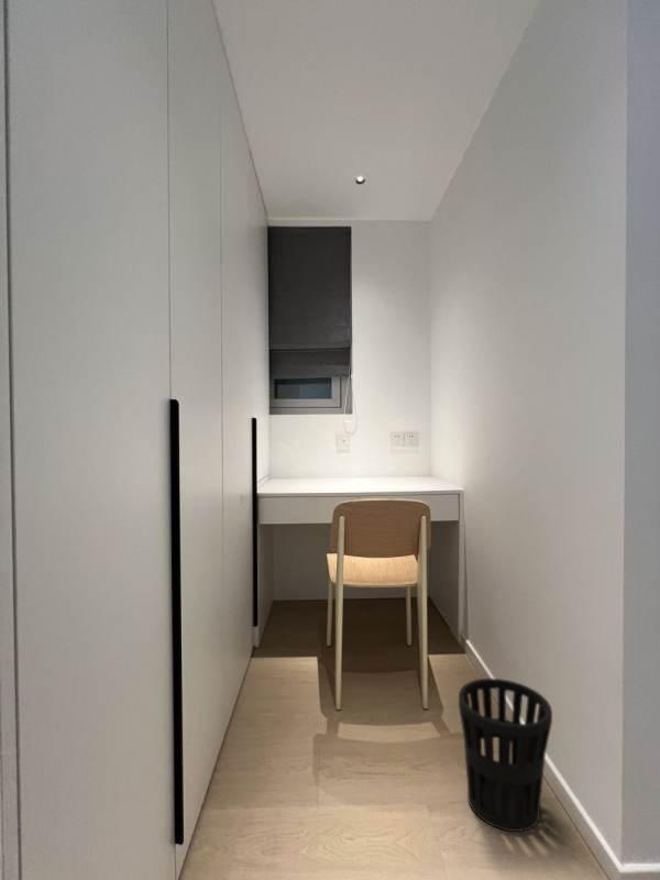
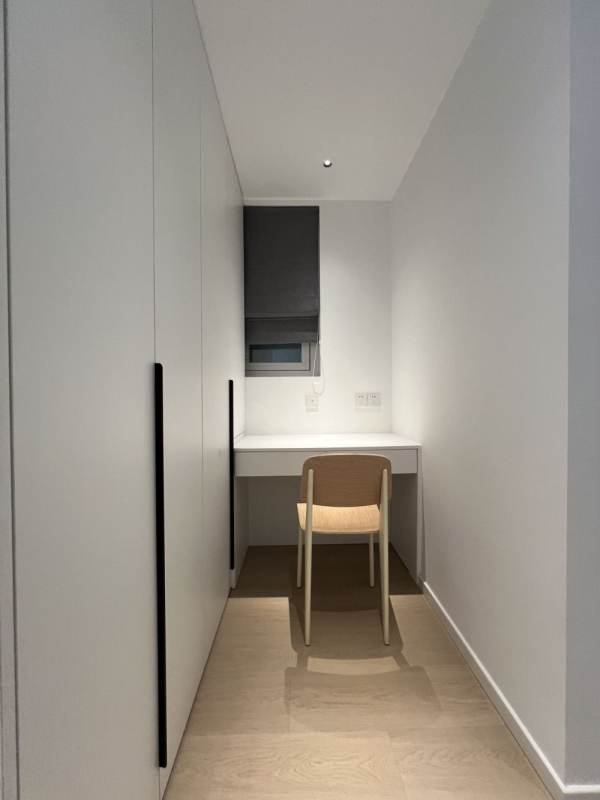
- wastebasket [458,678,553,833]
